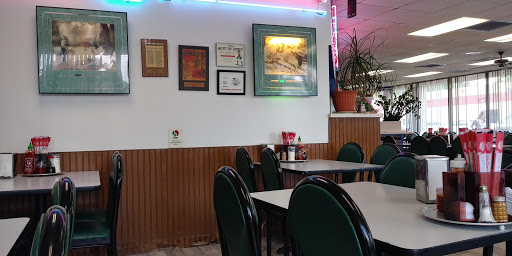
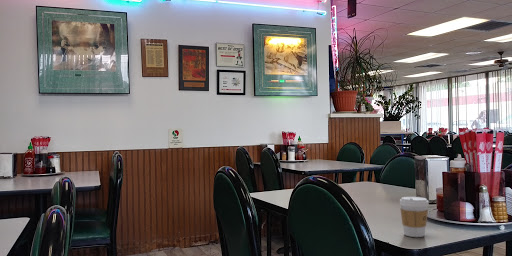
+ coffee cup [399,196,430,238]
